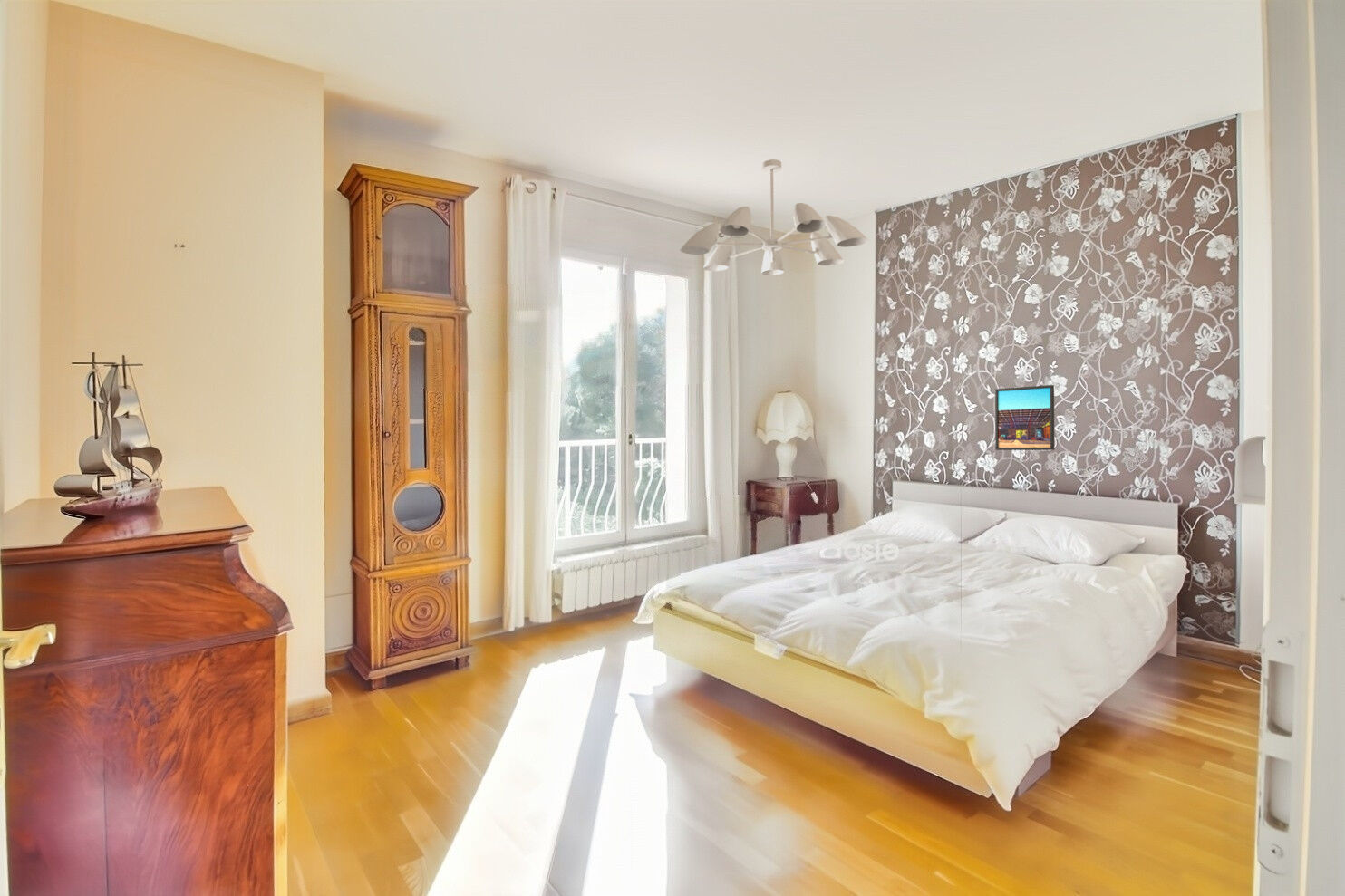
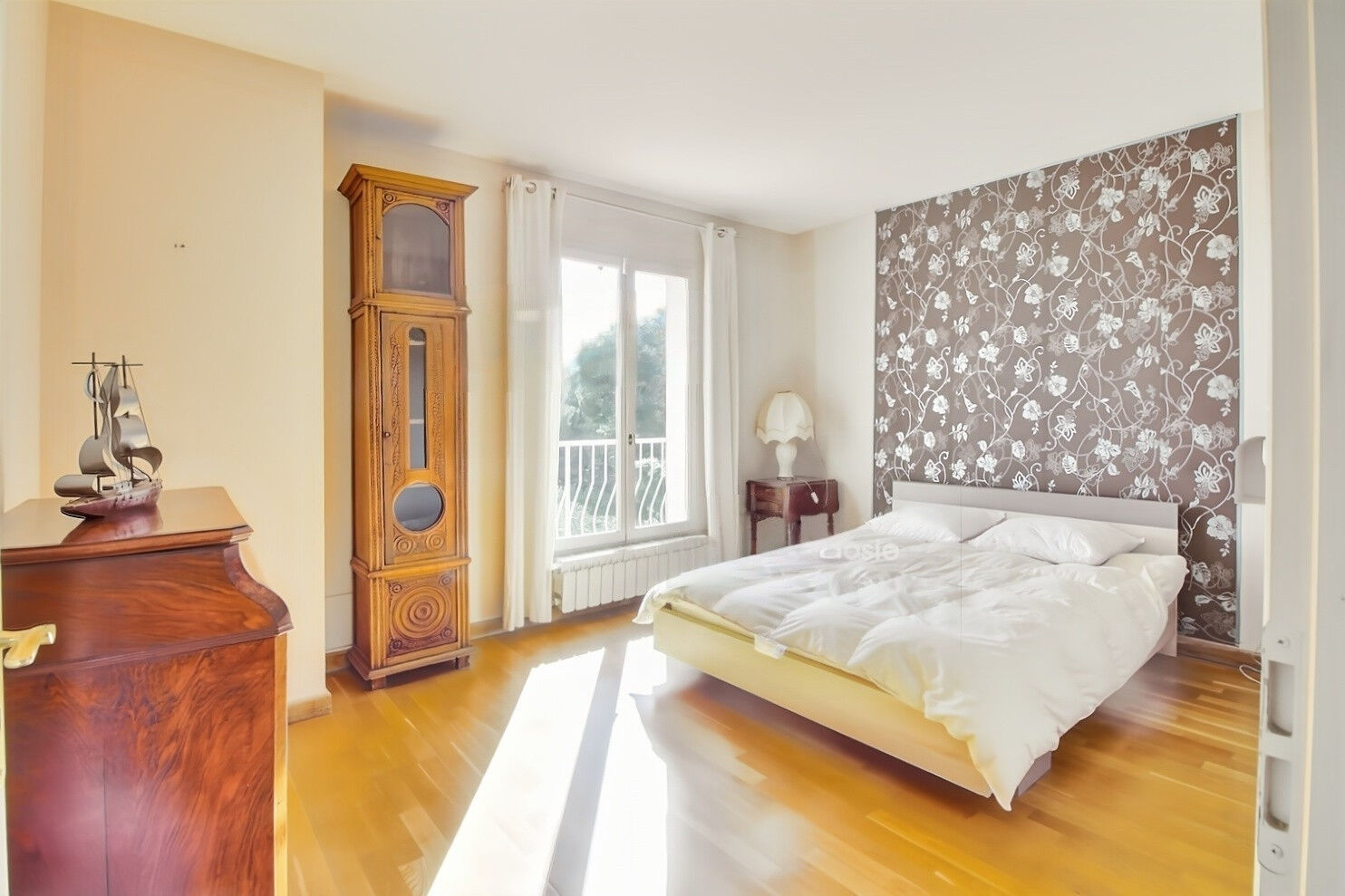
- ceiling light fixture [679,159,869,276]
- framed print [994,384,1055,451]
